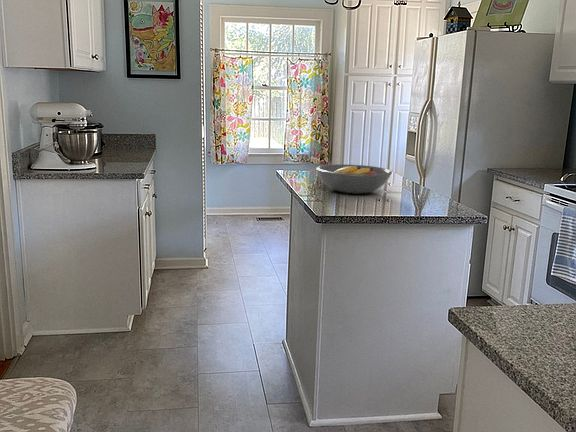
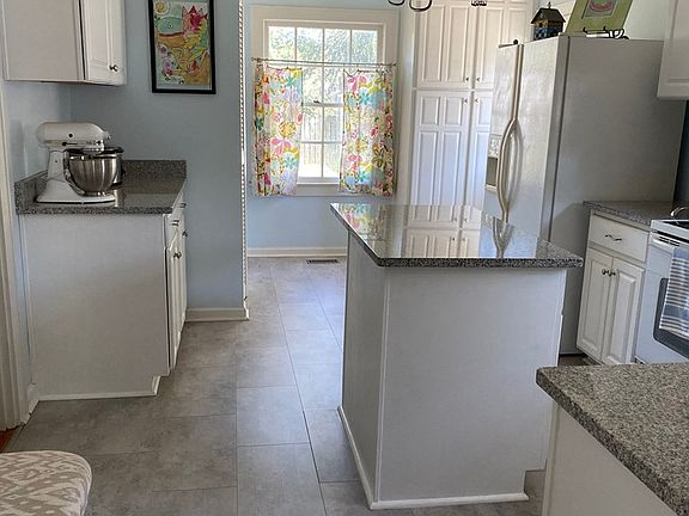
- fruit bowl [315,164,393,195]
